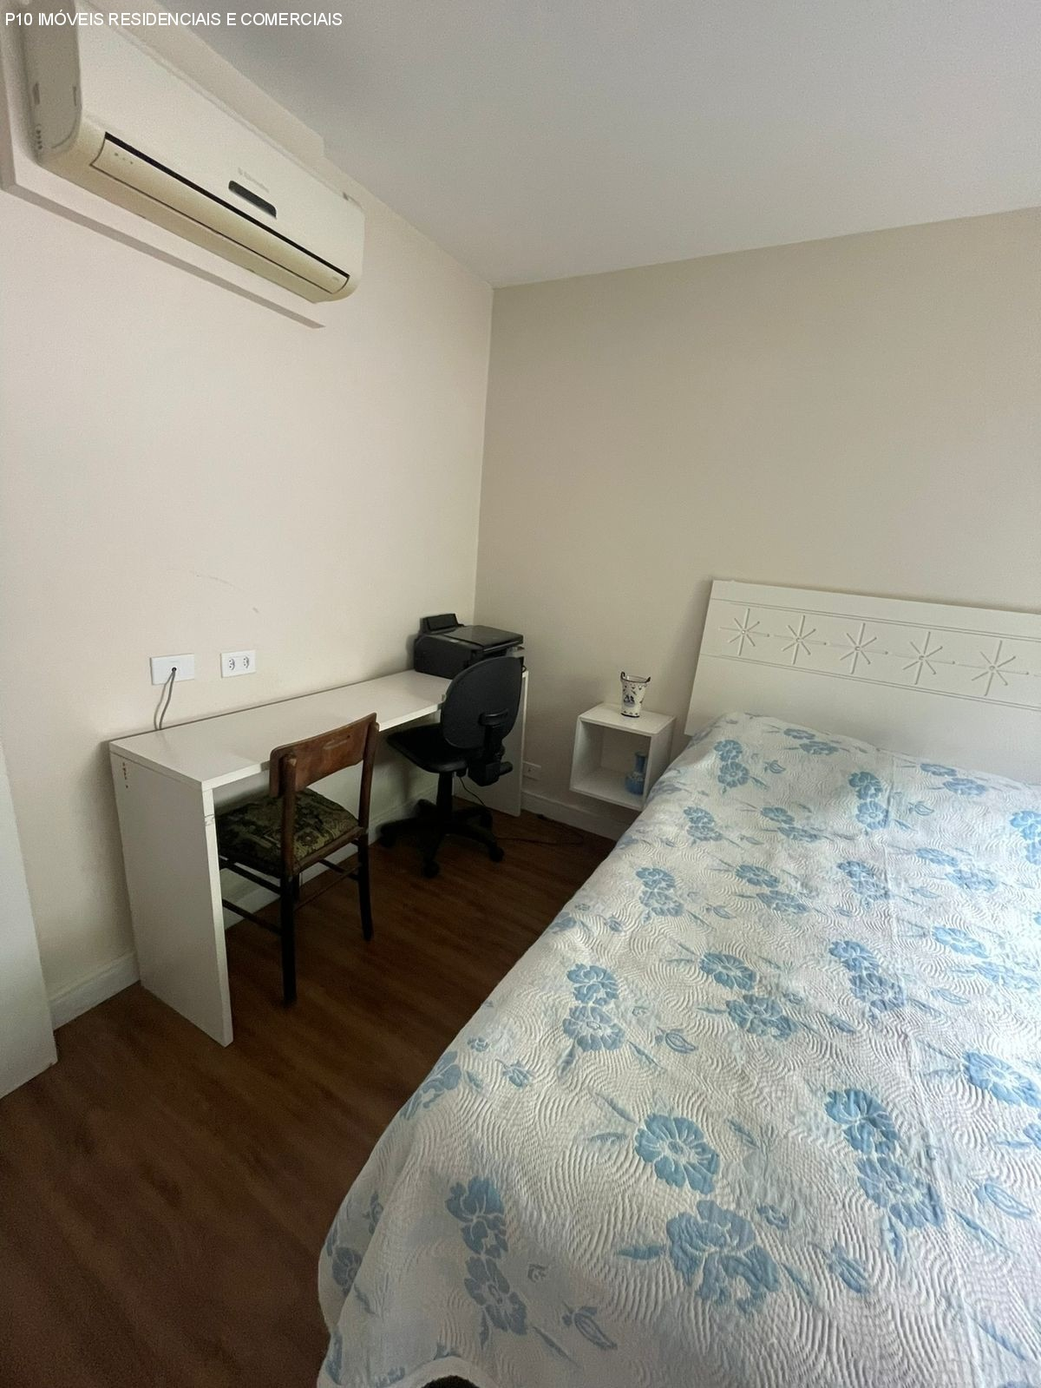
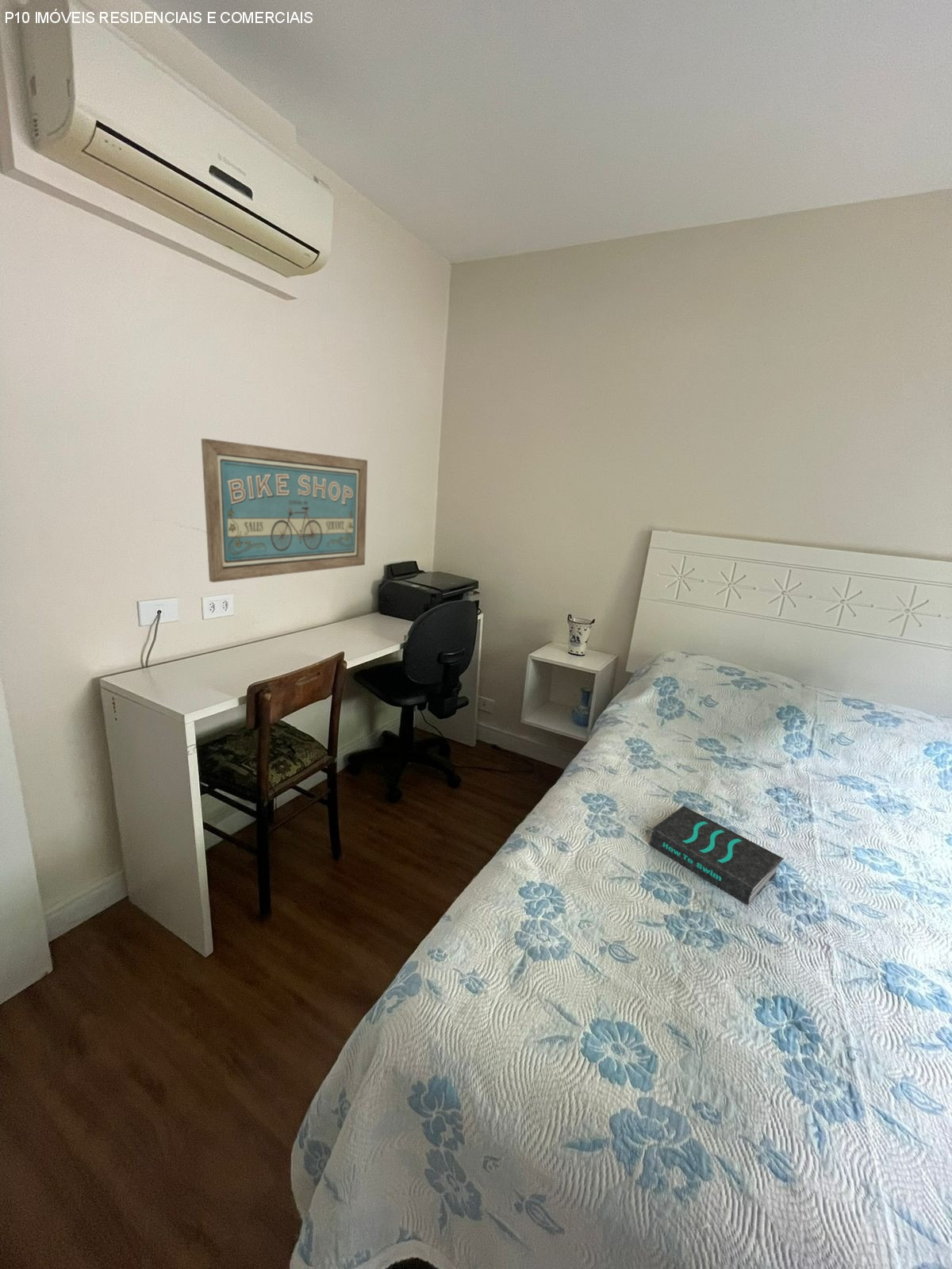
+ book [649,805,785,906]
+ wall art [201,438,368,583]
